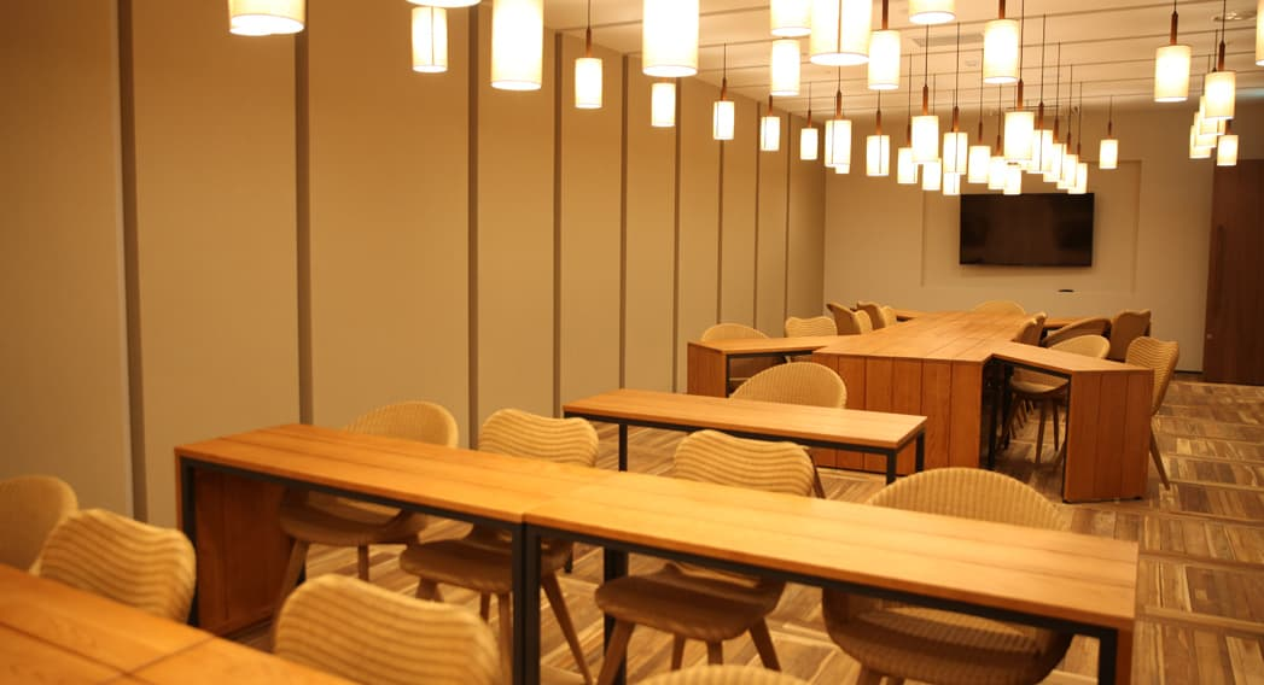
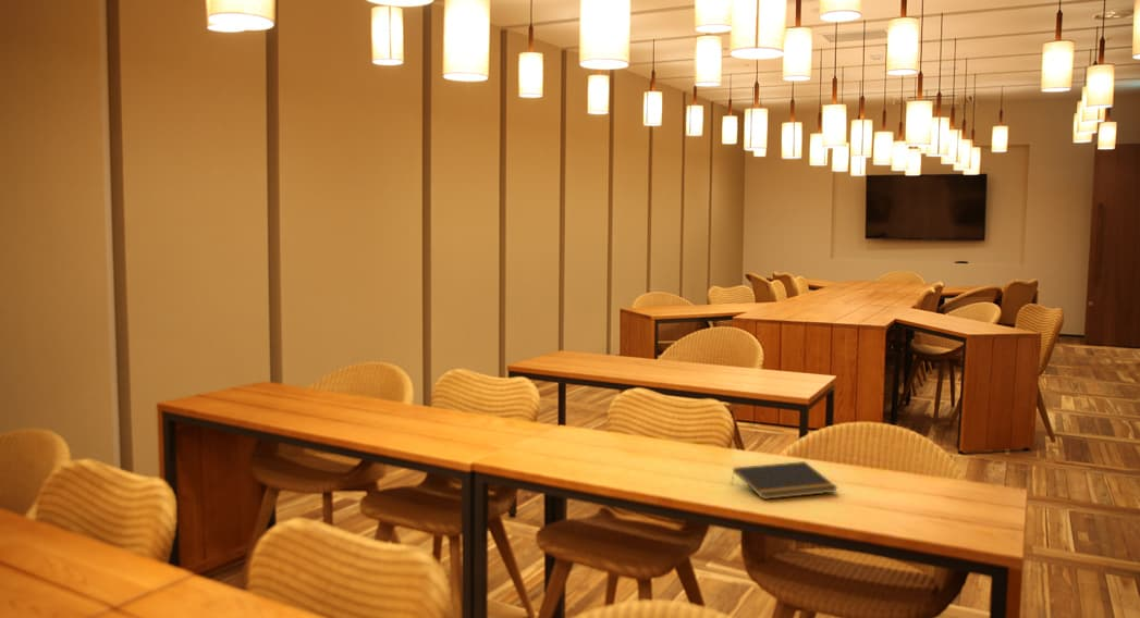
+ notepad [730,460,838,500]
